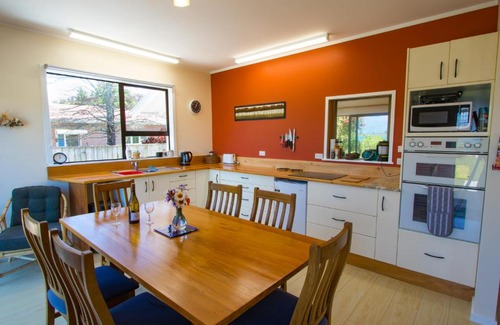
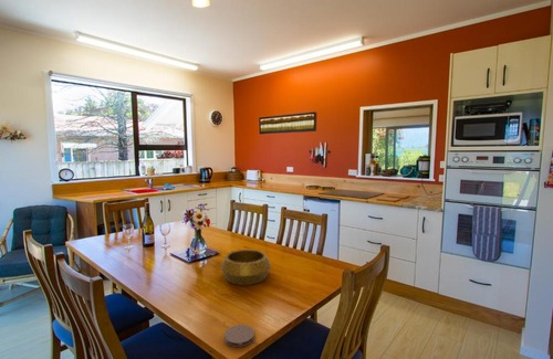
+ coaster [223,324,255,348]
+ decorative bowl [219,249,272,286]
